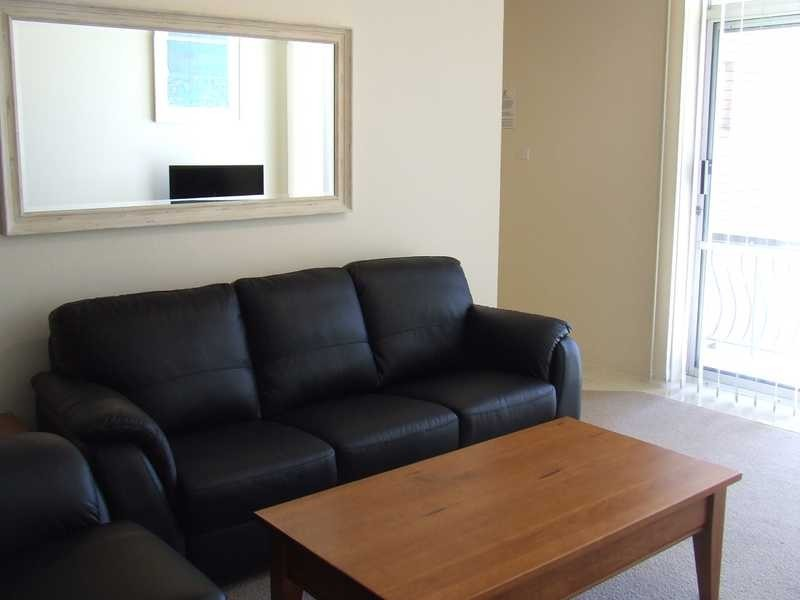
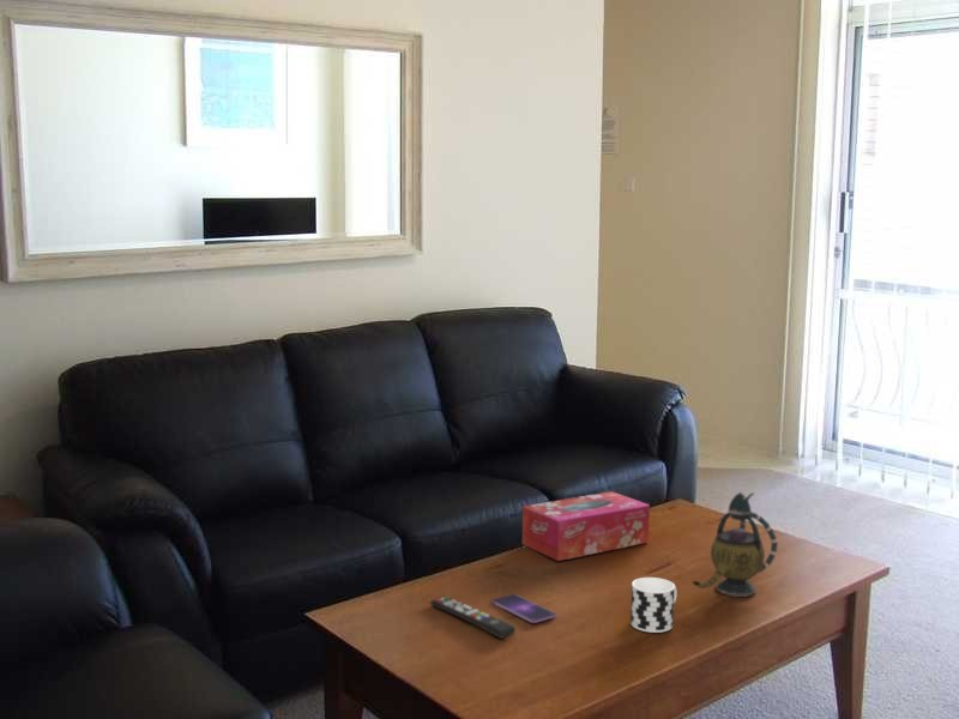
+ cup [629,576,678,634]
+ smartphone [490,593,557,624]
+ remote control [429,596,517,640]
+ tissue box [521,490,651,562]
+ teapot [690,491,779,598]
